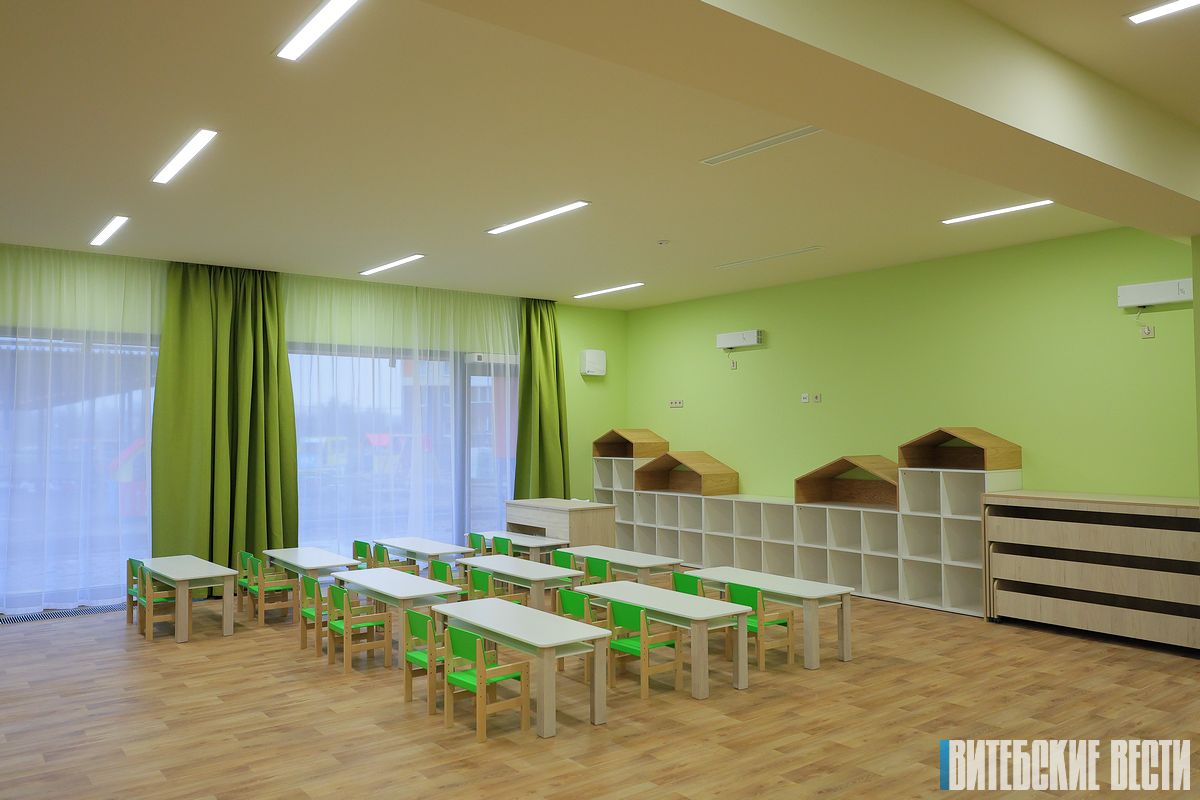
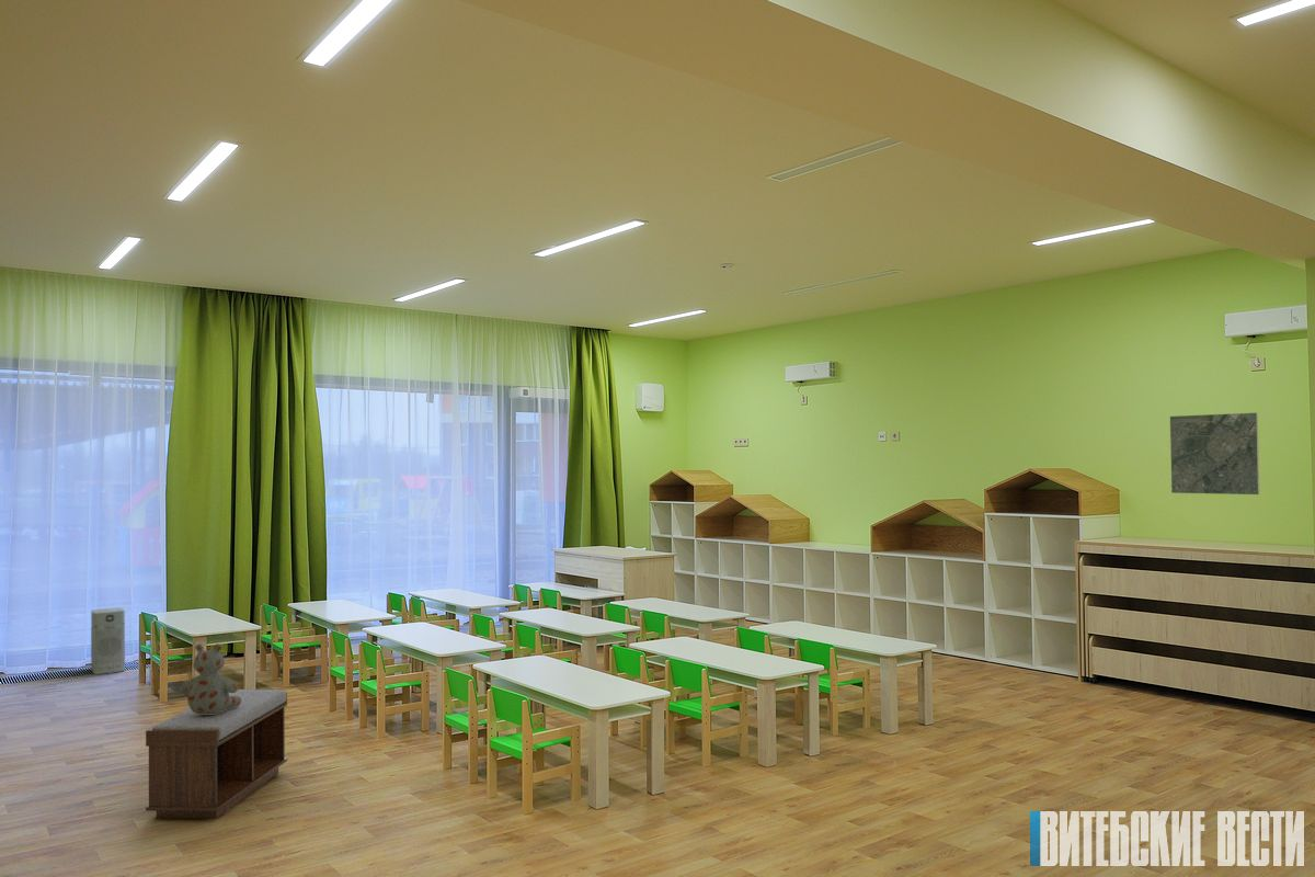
+ stuffed bear [179,642,241,715]
+ bench [145,688,288,819]
+ map [1169,412,1261,496]
+ air purifier [90,606,126,675]
